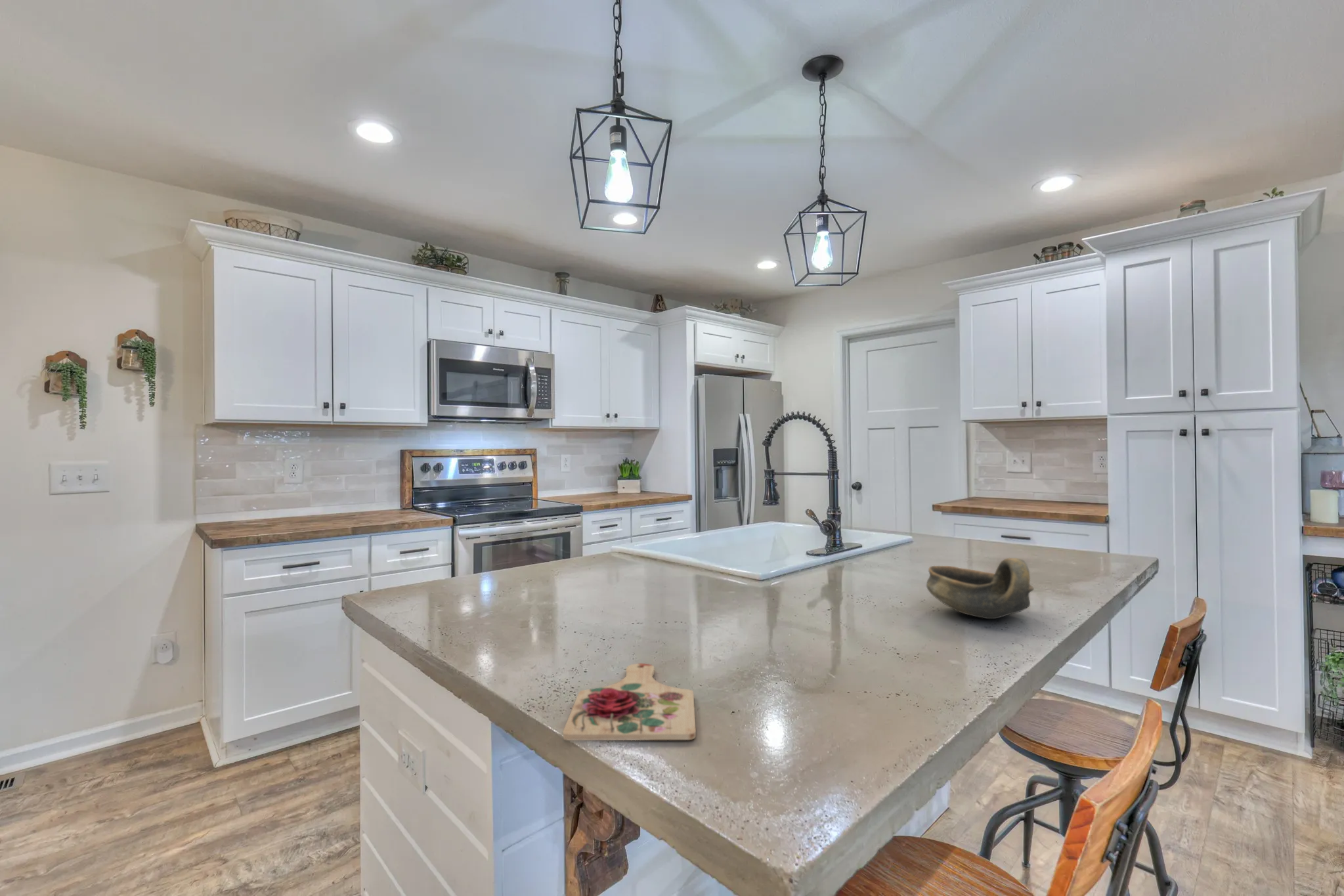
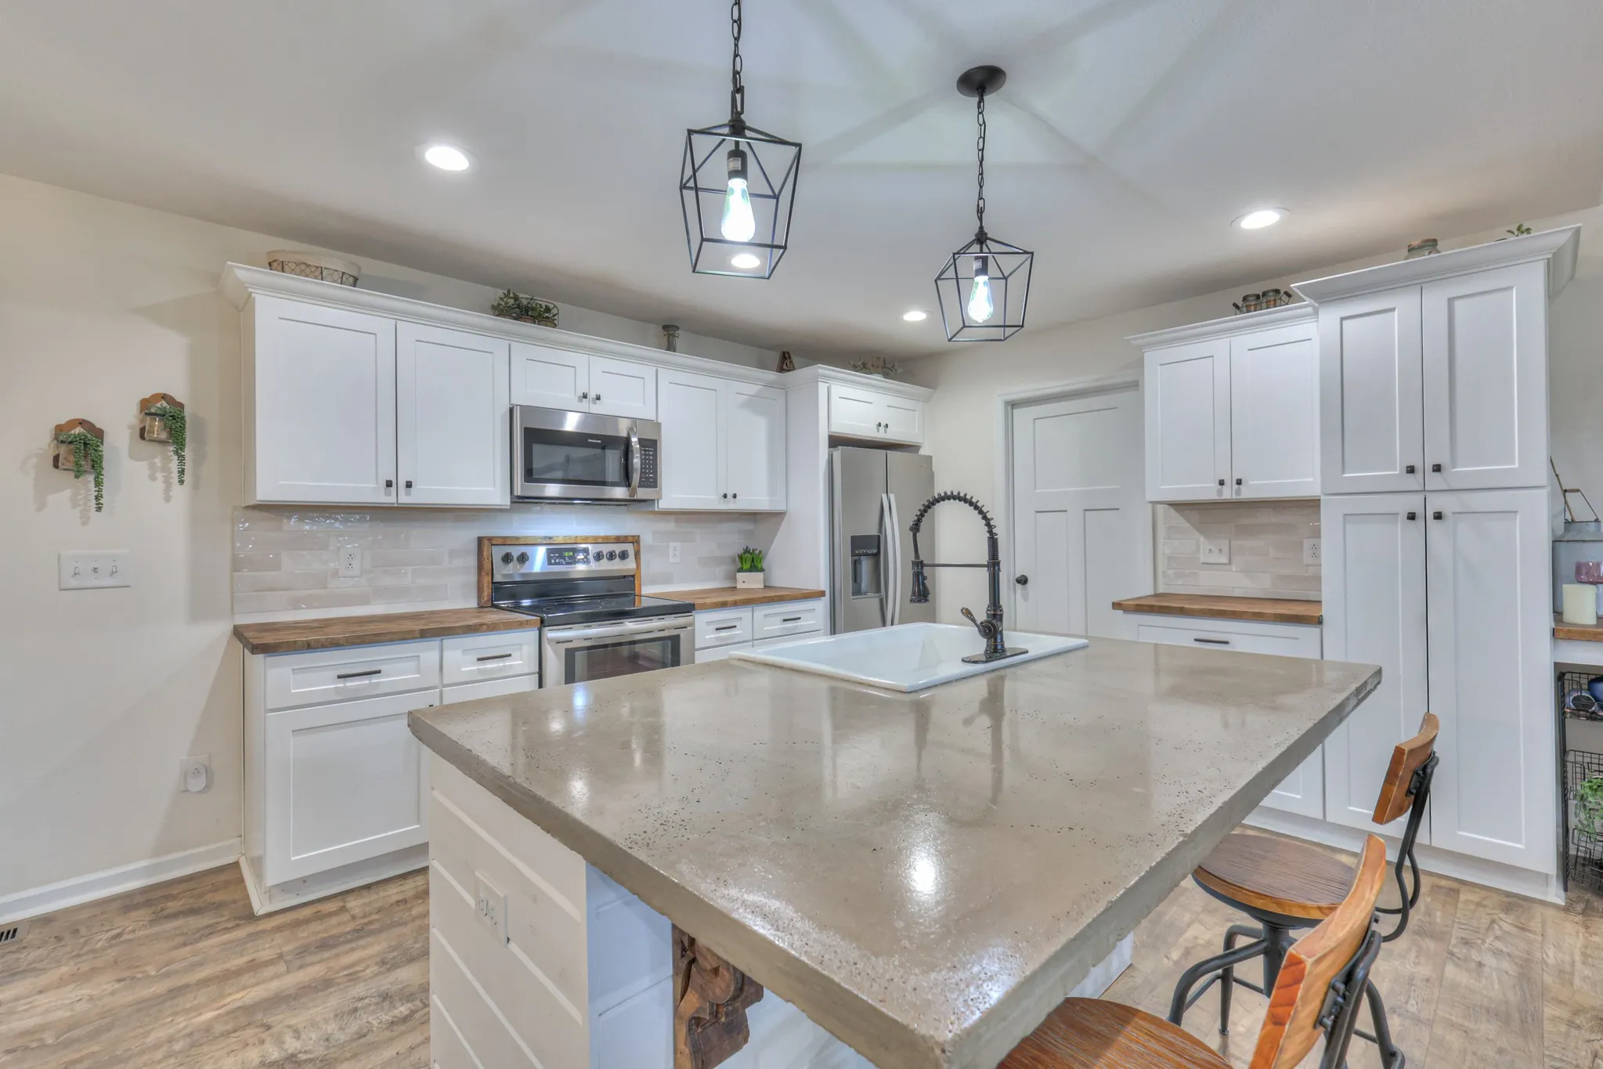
- cutting board [562,663,697,741]
- oil lamp [926,557,1035,620]
